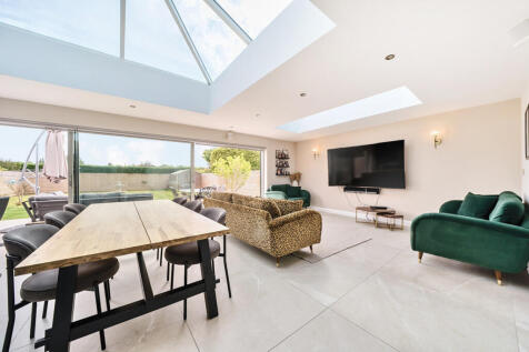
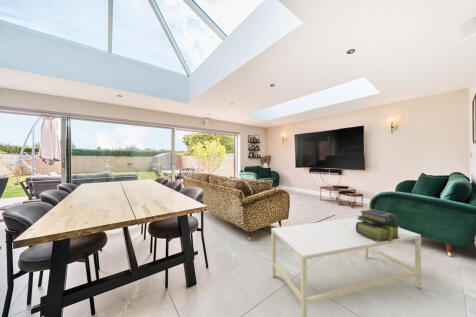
+ coffee table [270,217,422,317]
+ stack of books [356,208,401,242]
